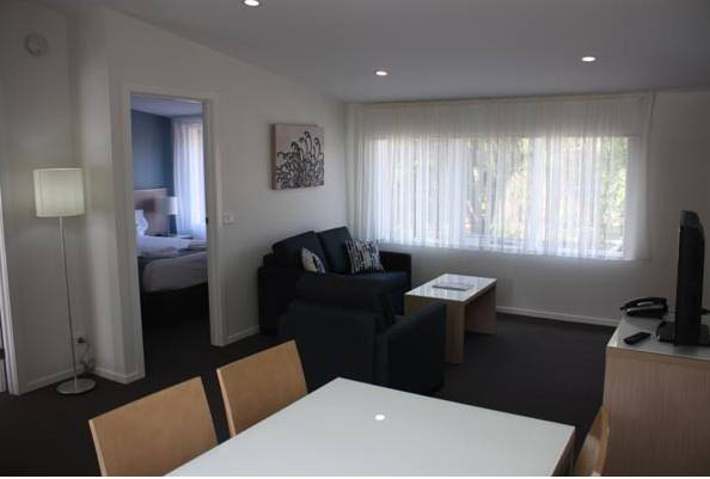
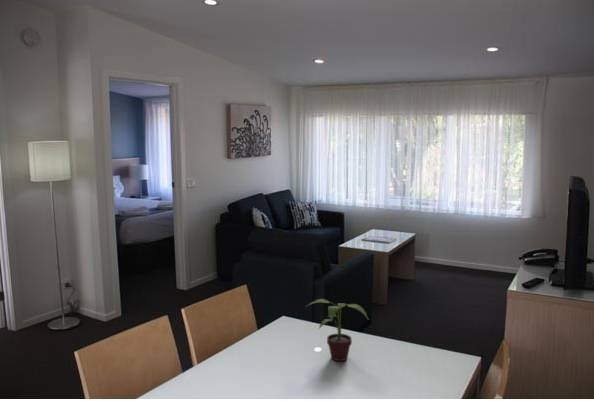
+ potted plant [306,298,369,362]
